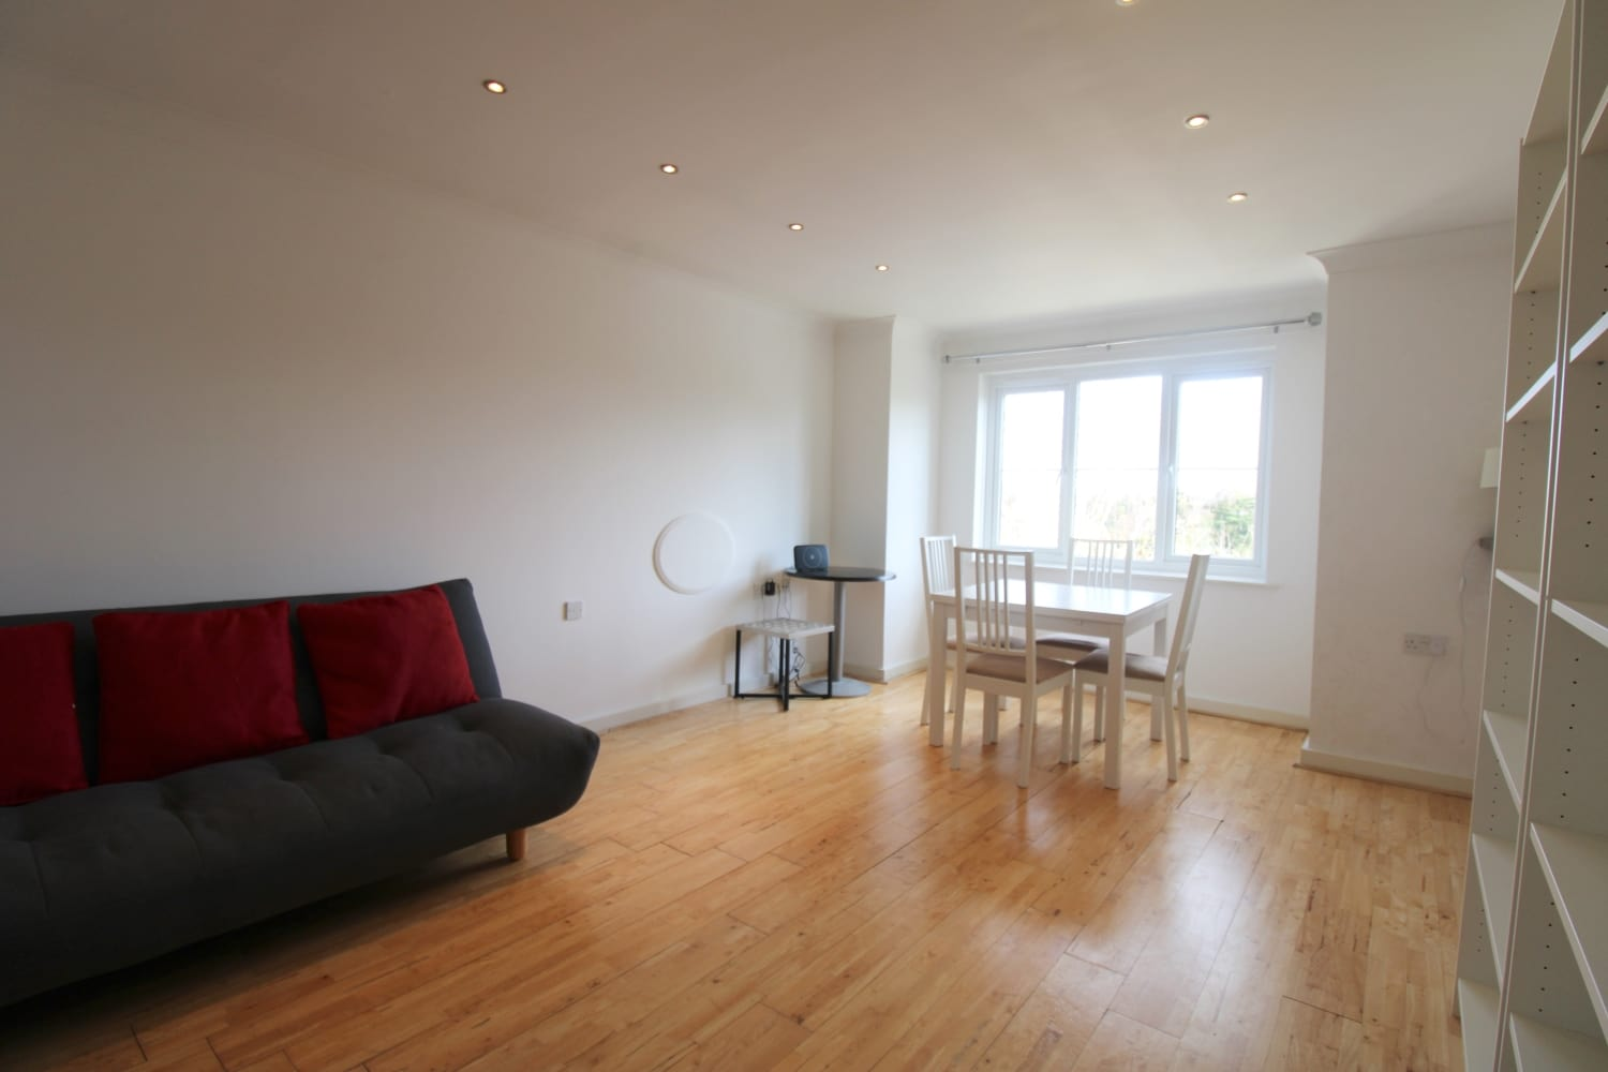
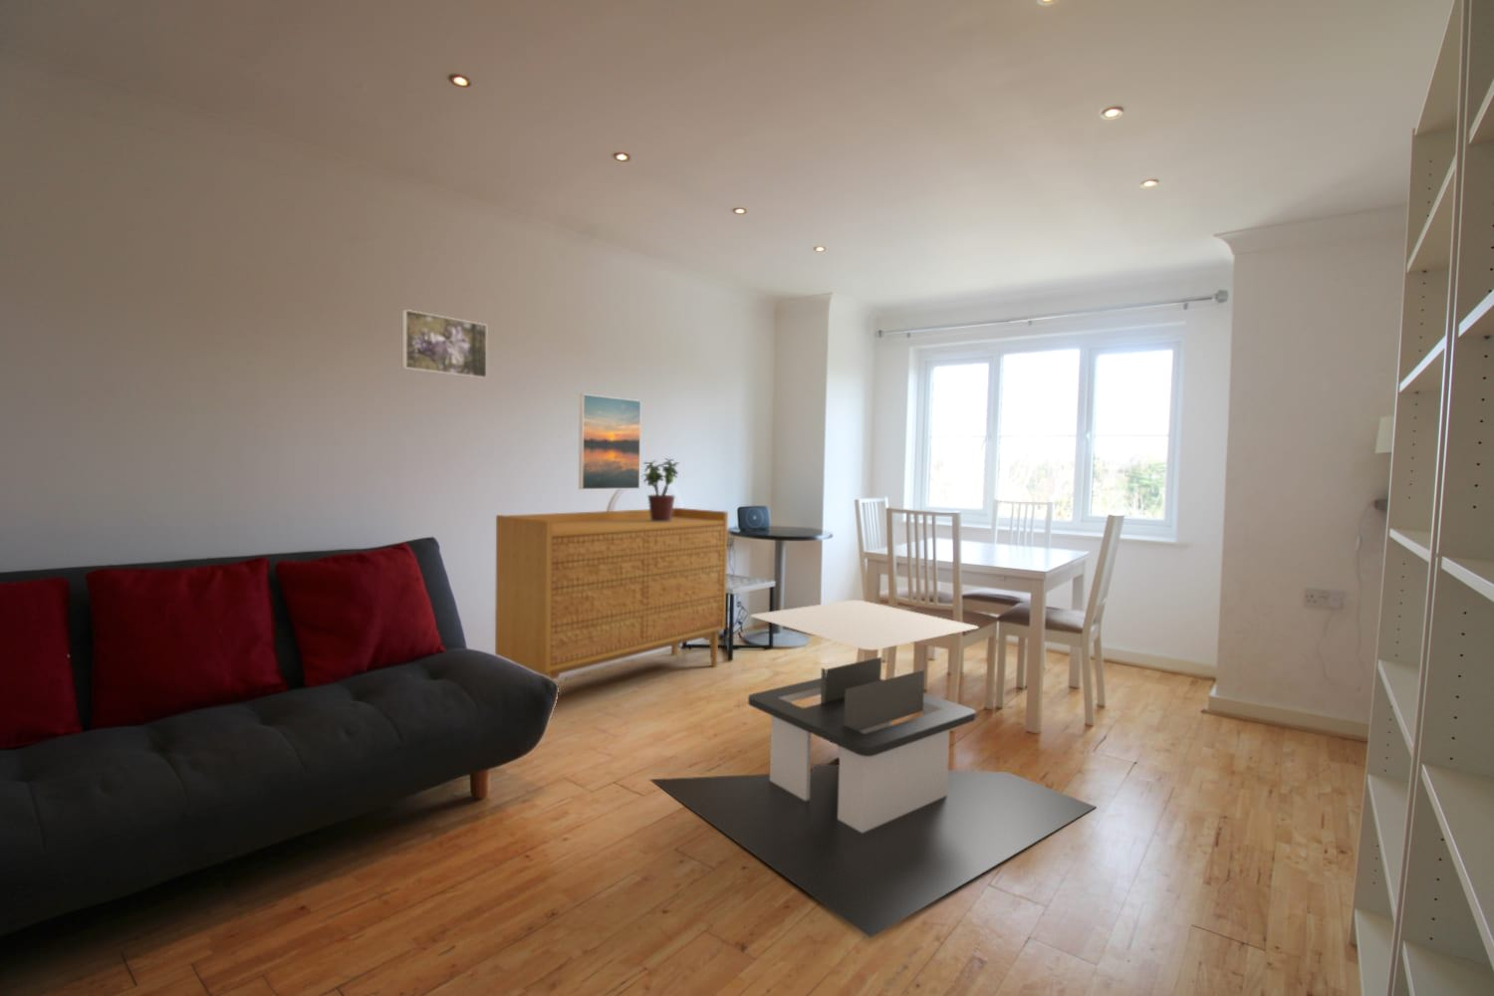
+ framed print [578,394,641,490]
+ potted plant [639,457,679,522]
+ coffee table [648,599,1096,939]
+ sideboard [494,507,729,680]
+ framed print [401,309,488,379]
